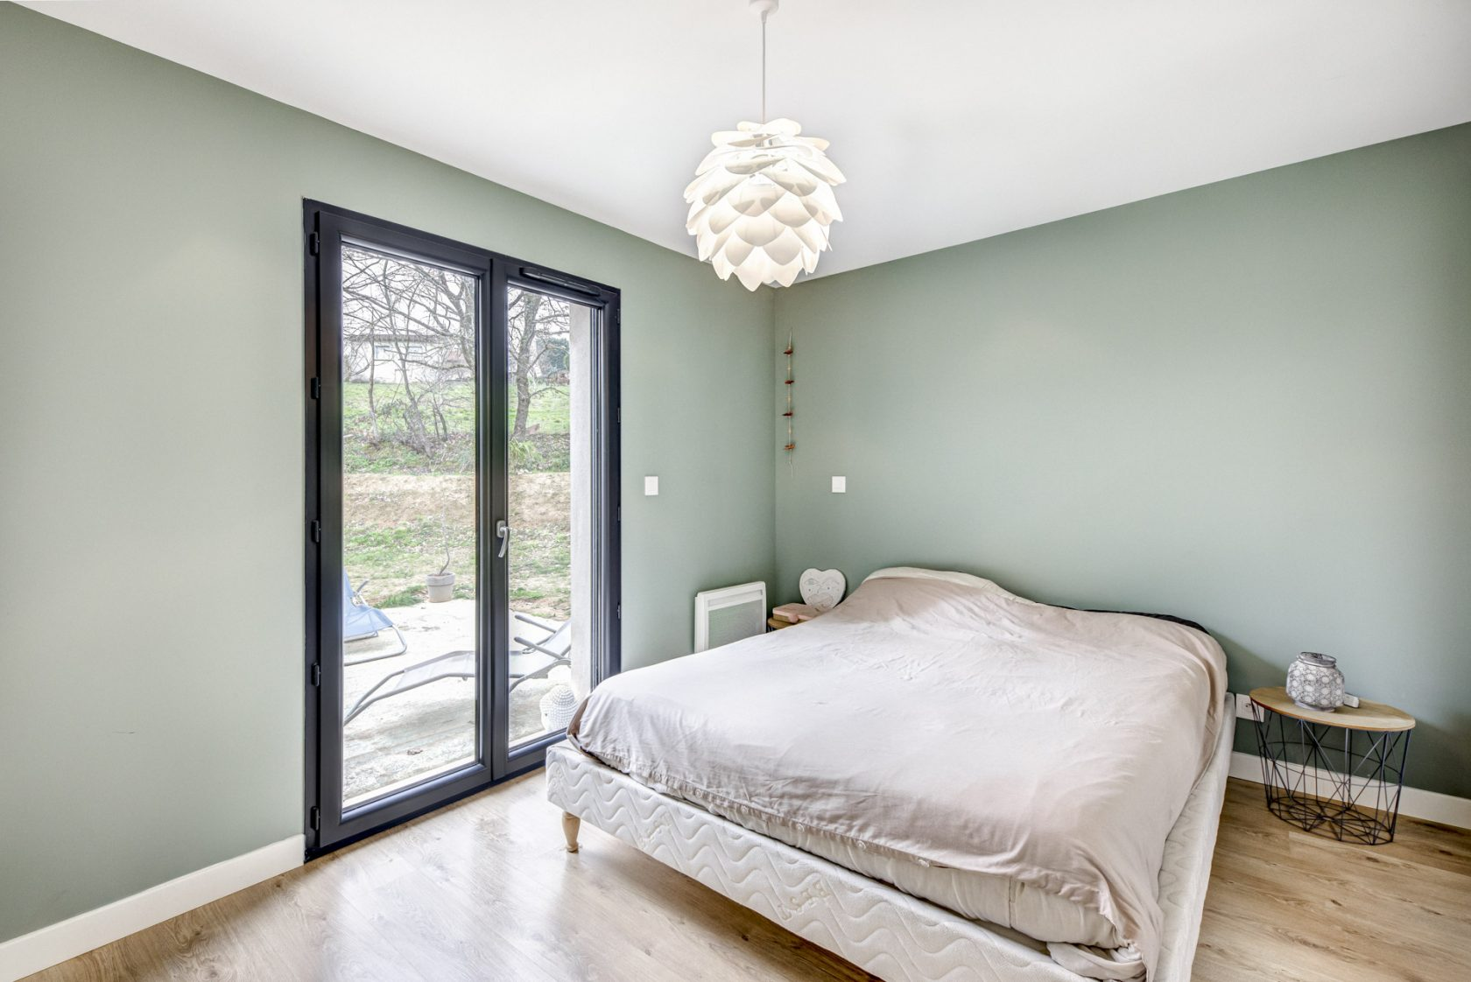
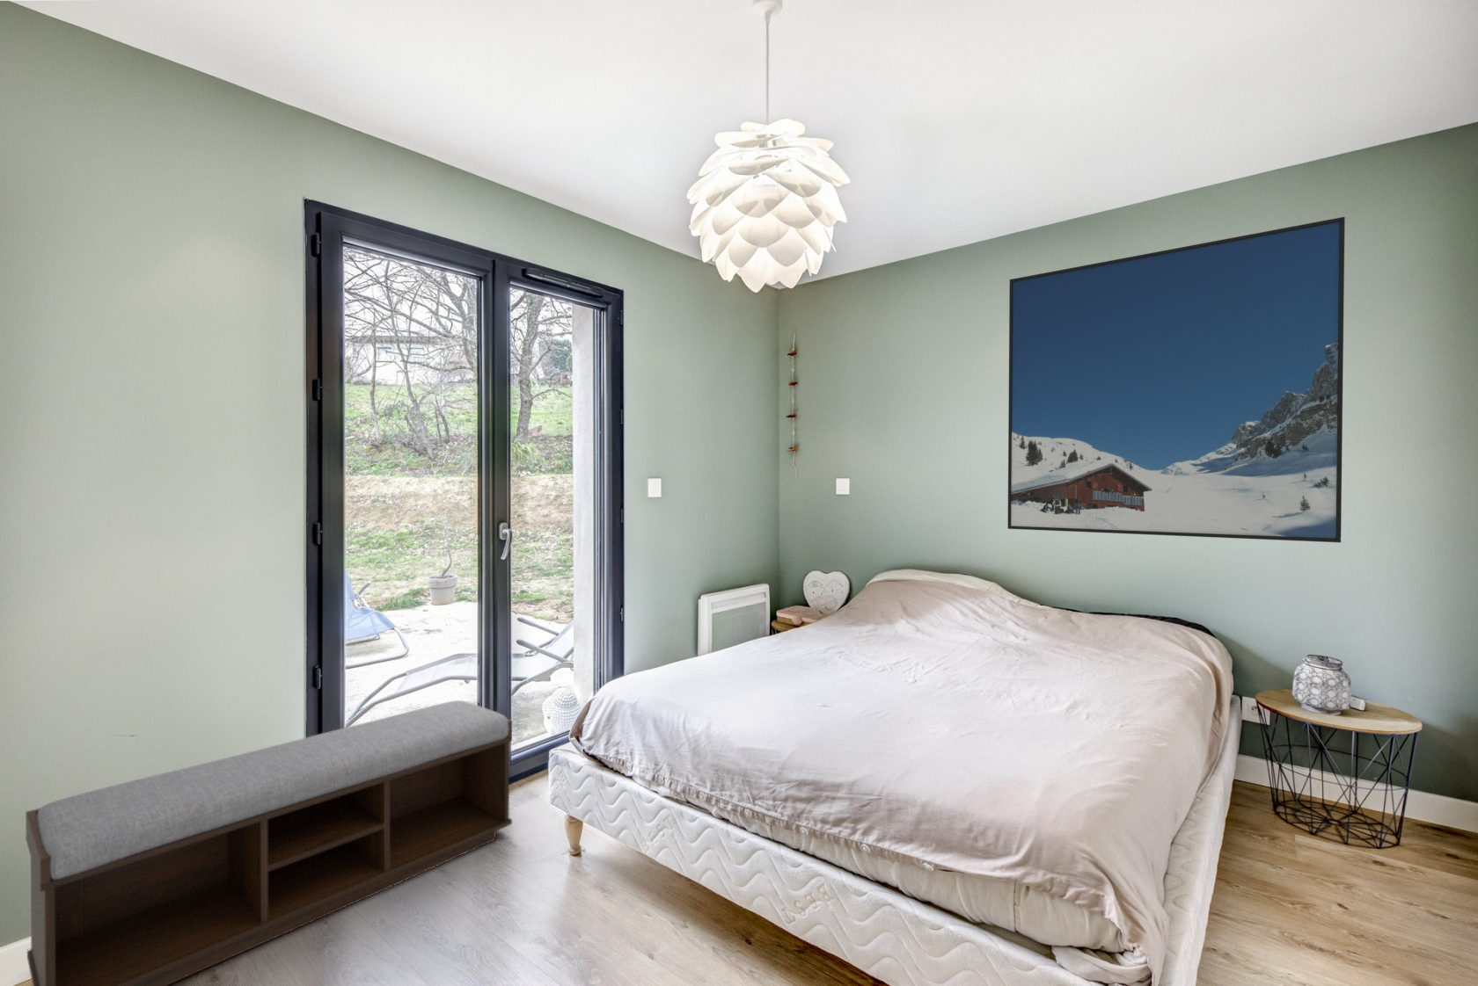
+ bench [24,700,513,986]
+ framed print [1007,216,1346,544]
